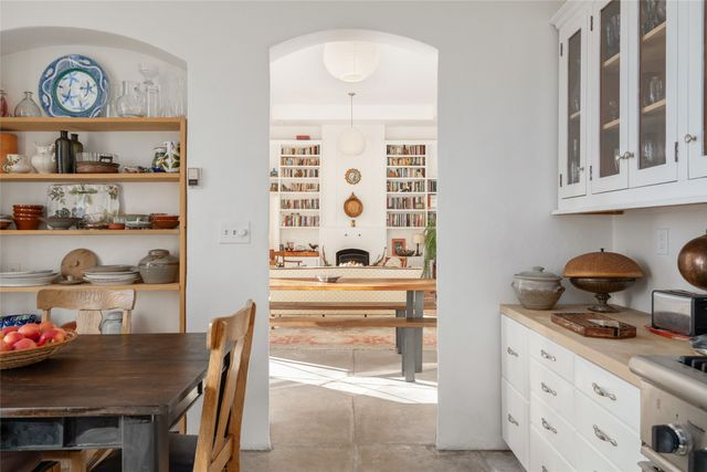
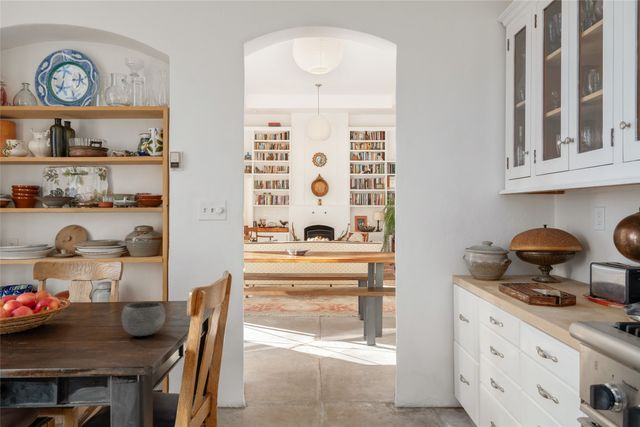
+ ceramic bowl [120,301,166,337]
